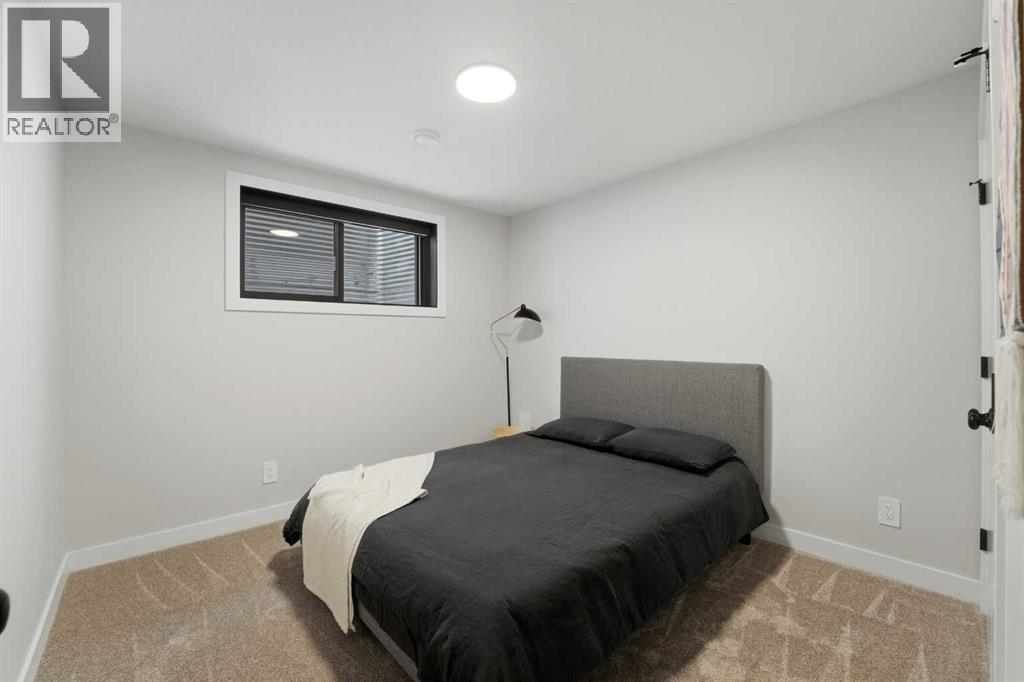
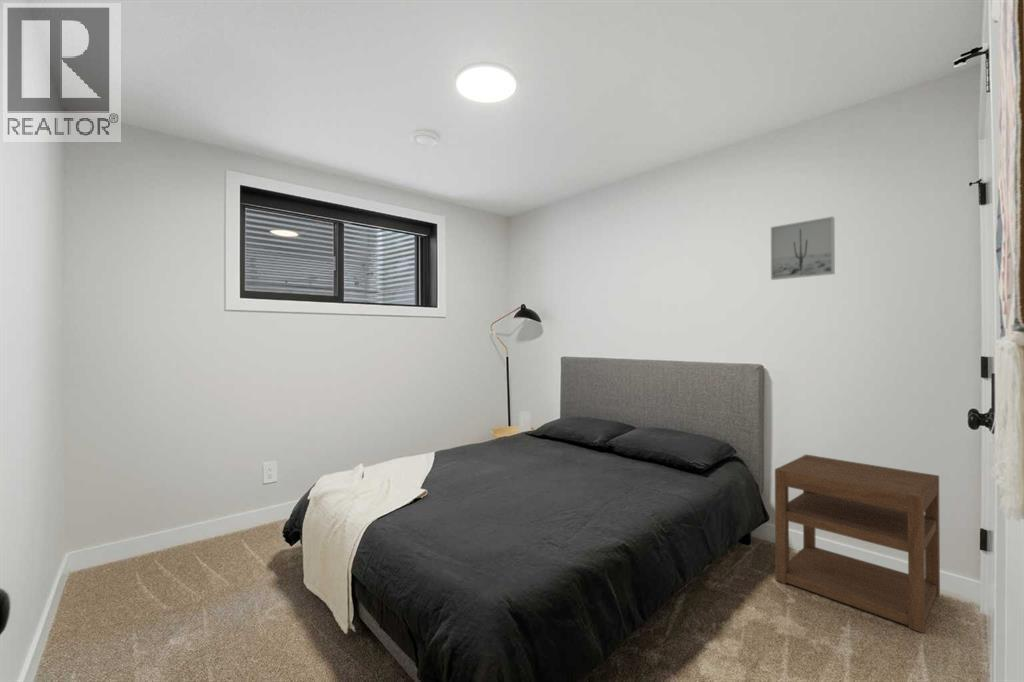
+ nightstand [774,454,941,634]
+ wall art [770,215,836,281]
